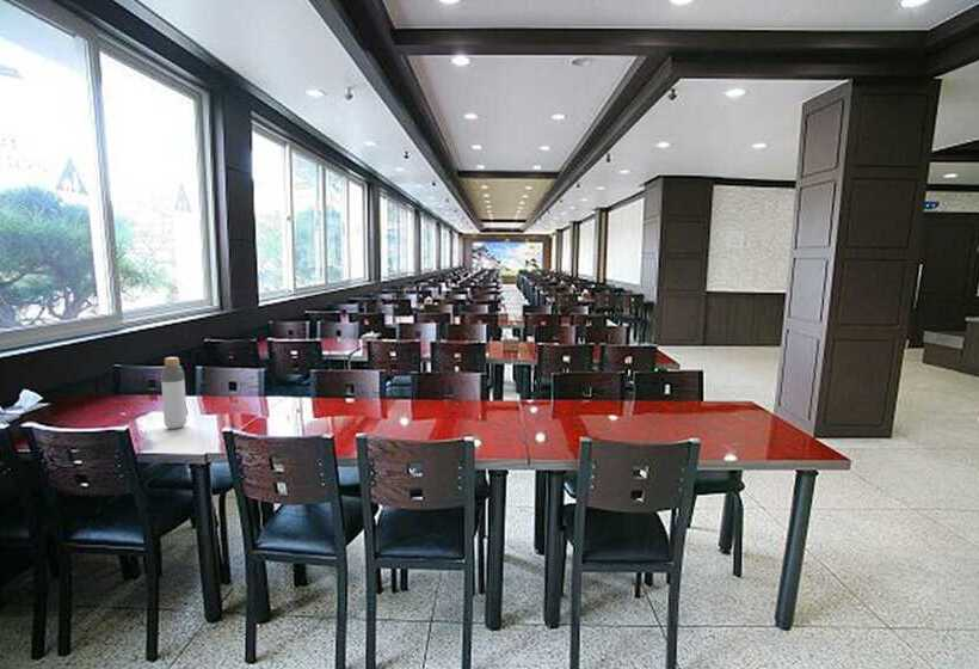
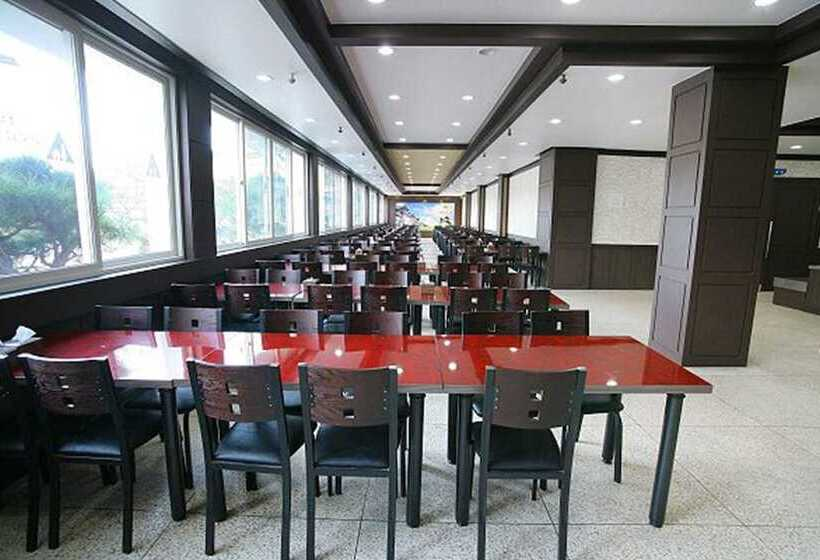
- bottle [160,356,189,430]
